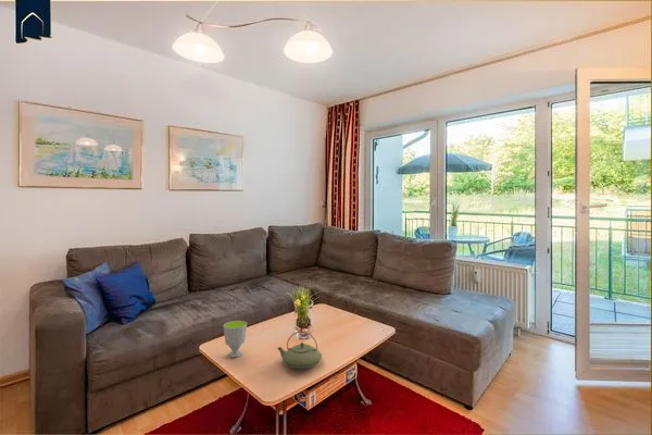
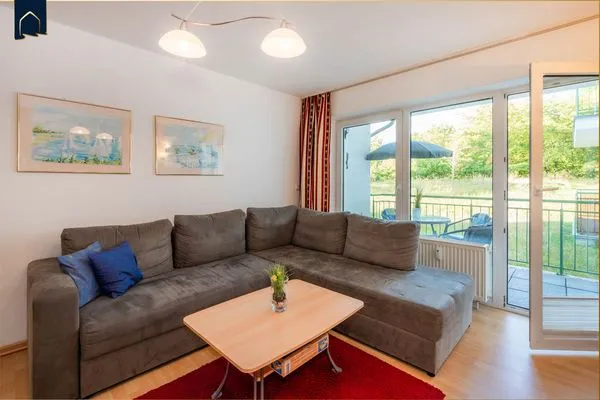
- teapot [276,331,323,370]
- cup [223,320,248,359]
